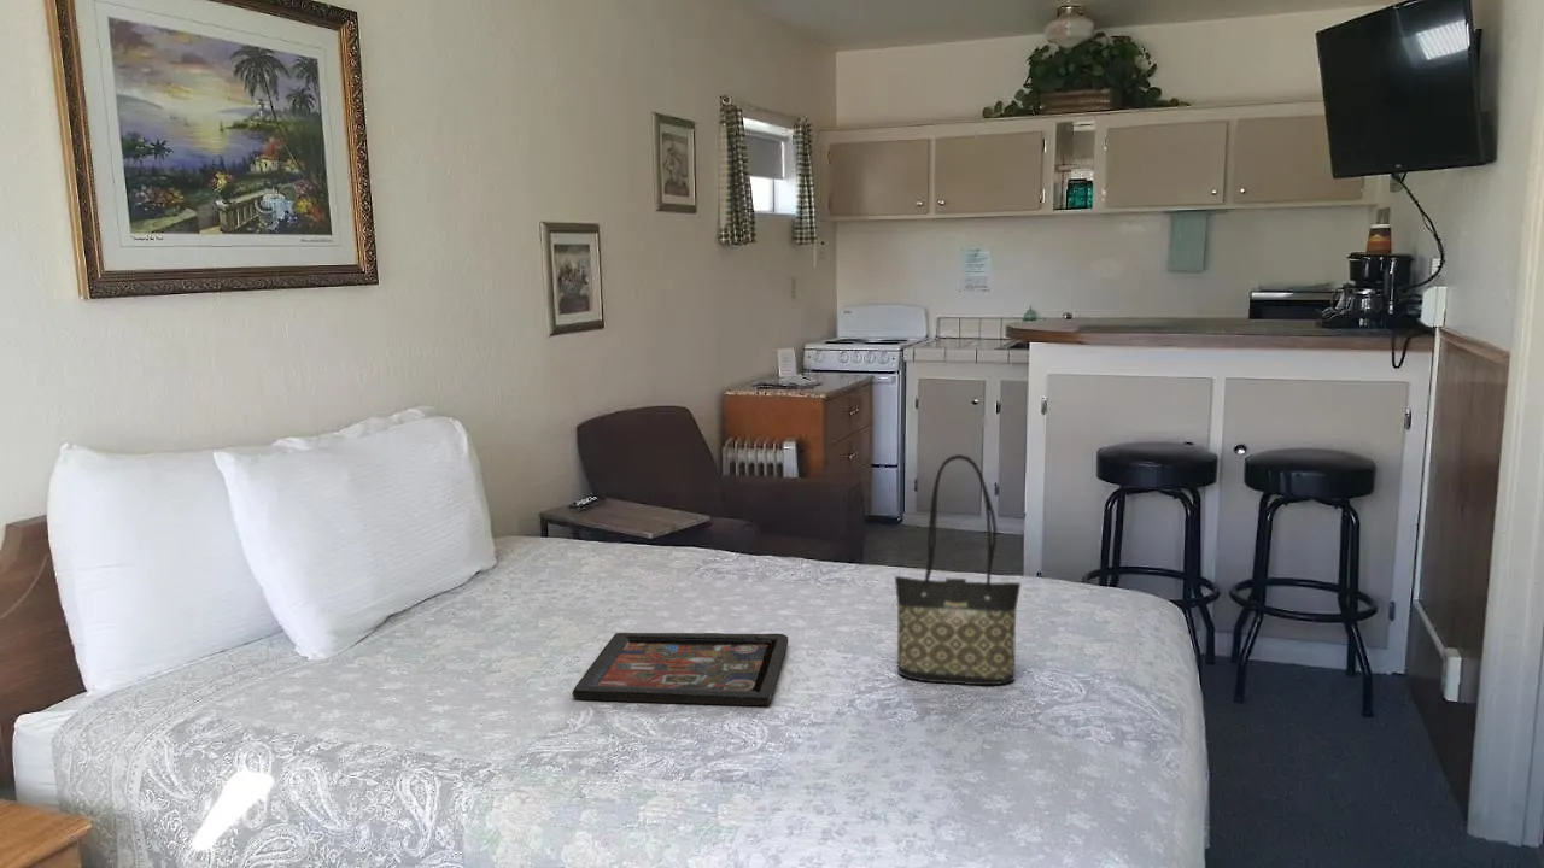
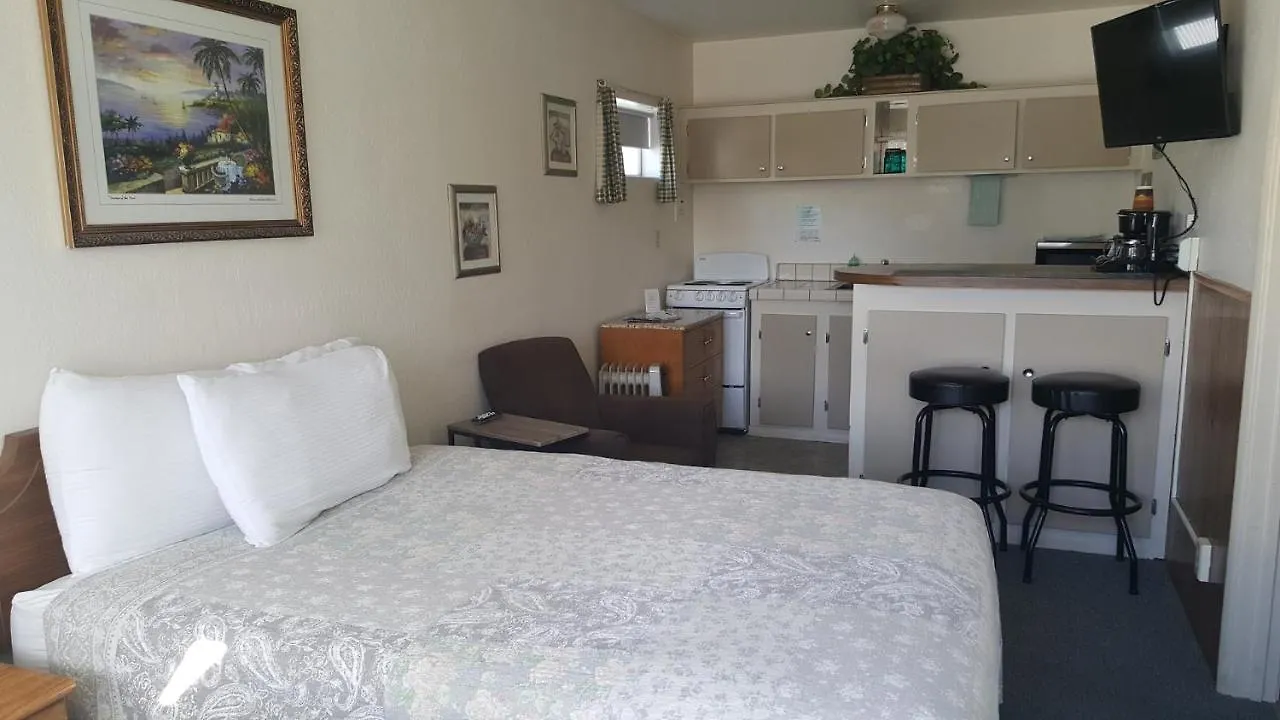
- decorative tray [572,632,789,706]
- tote bag [894,453,1022,686]
